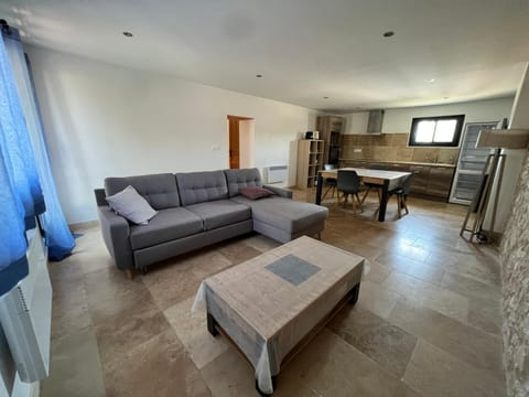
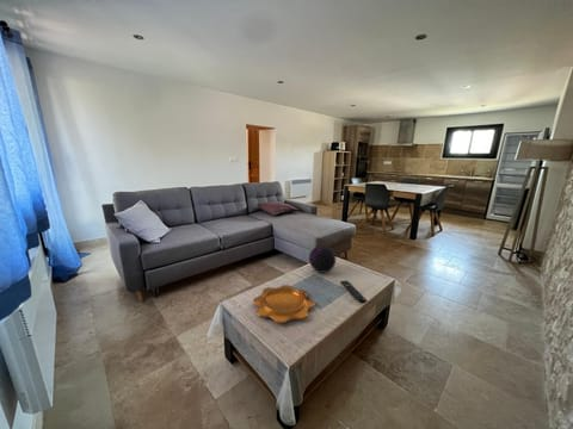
+ remote control [339,280,368,305]
+ decorative bowl [252,284,316,324]
+ decorative orb [308,244,337,274]
